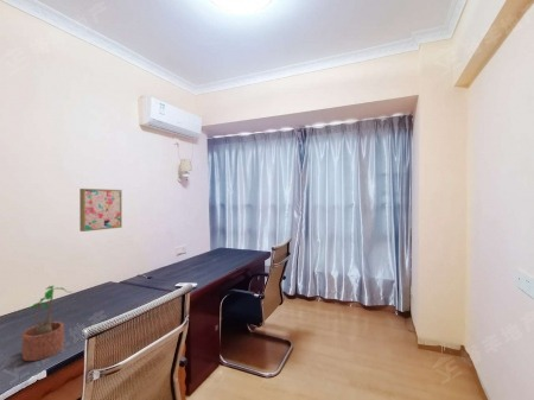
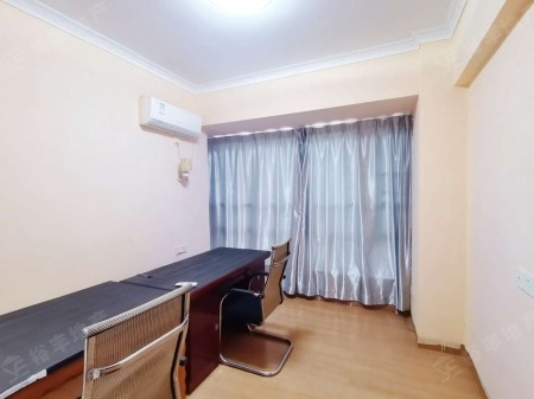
- wall art [78,188,123,233]
- potted plant [21,285,71,362]
